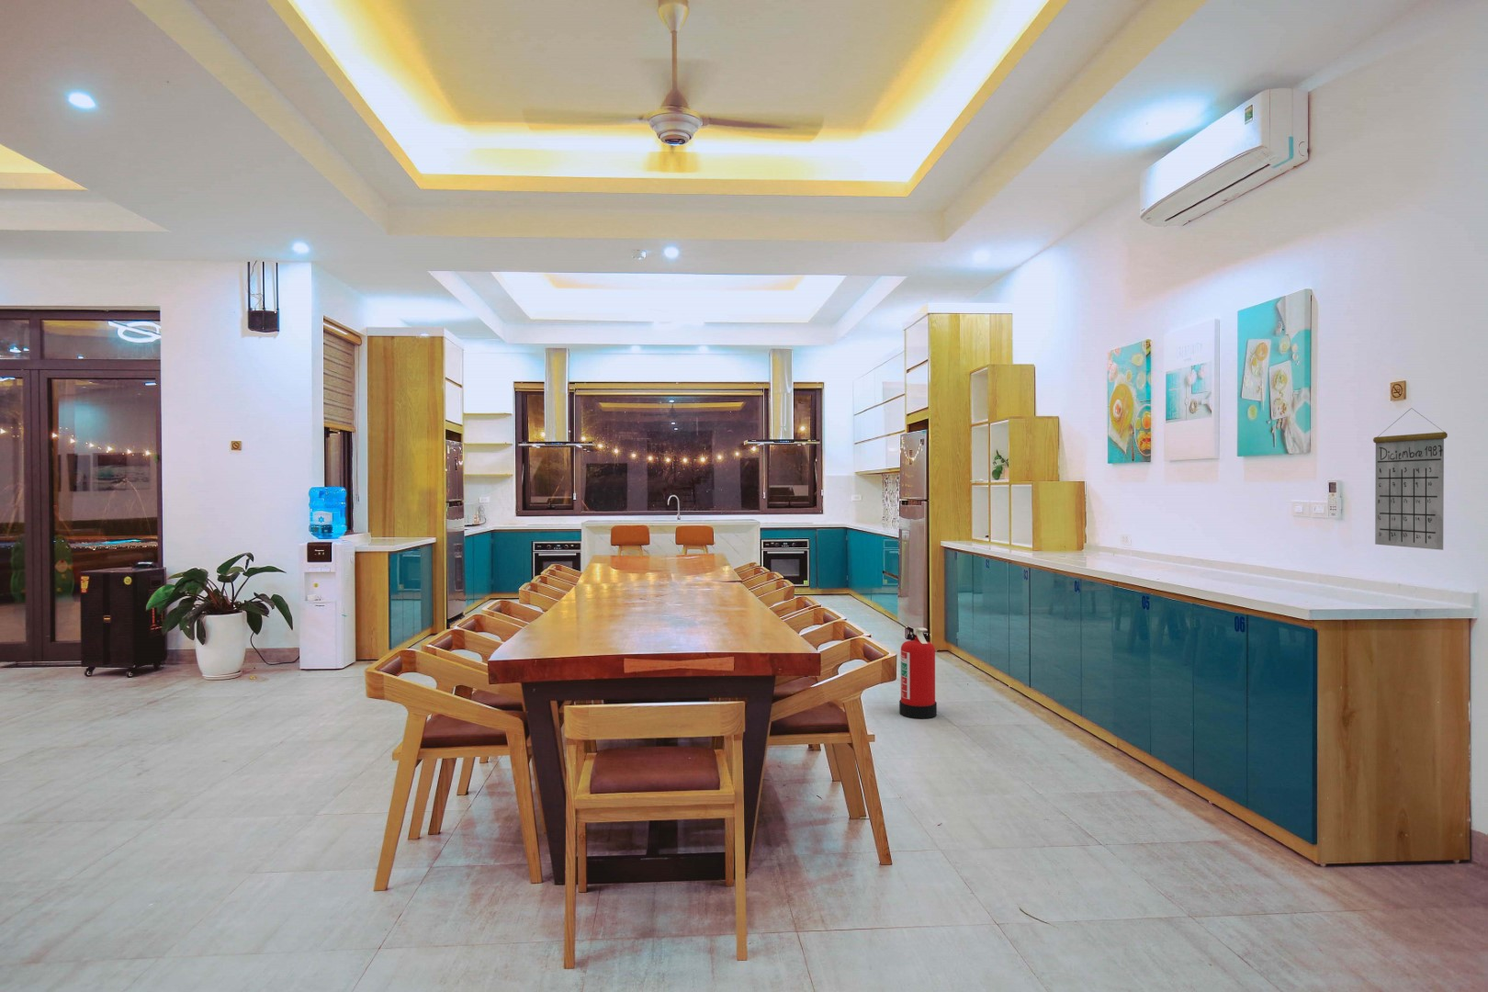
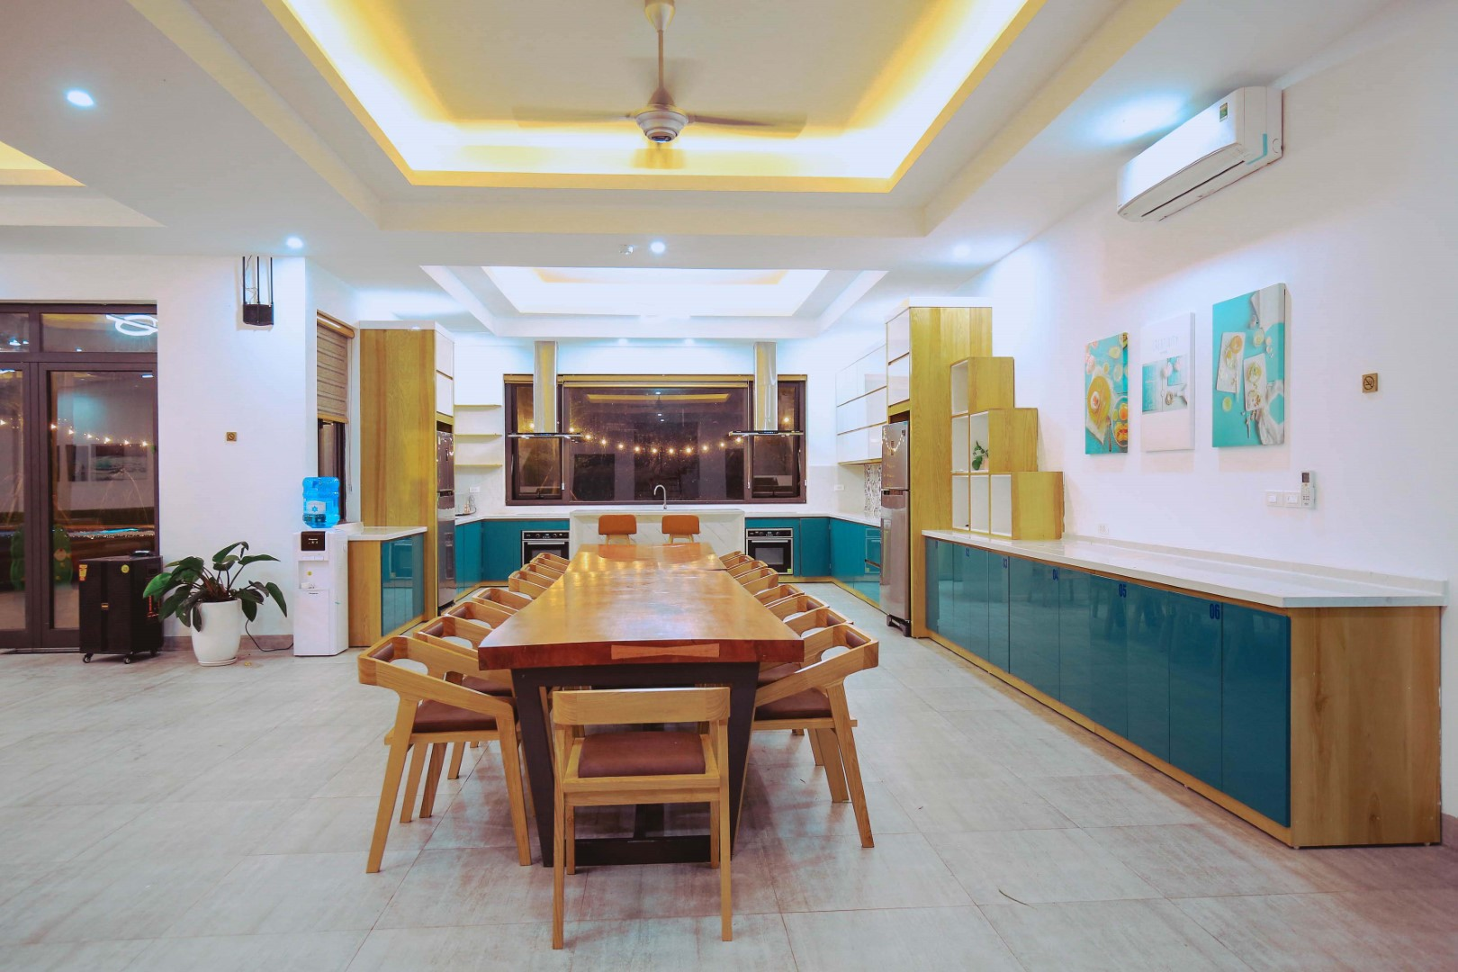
- calendar [1372,407,1448,551]
- fire extinguisher [898,627,938,720]
